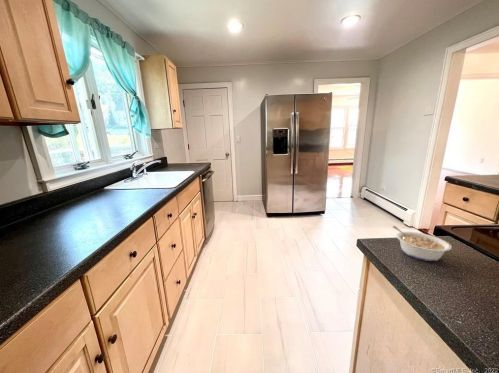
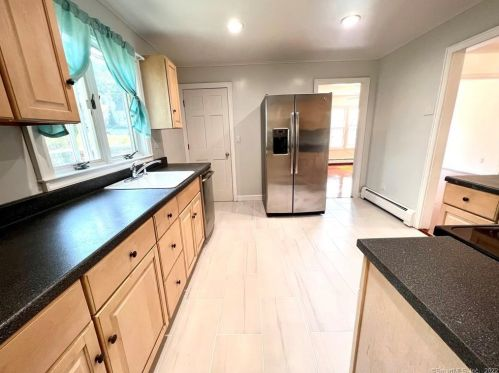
- legume [392,225,452,262]
